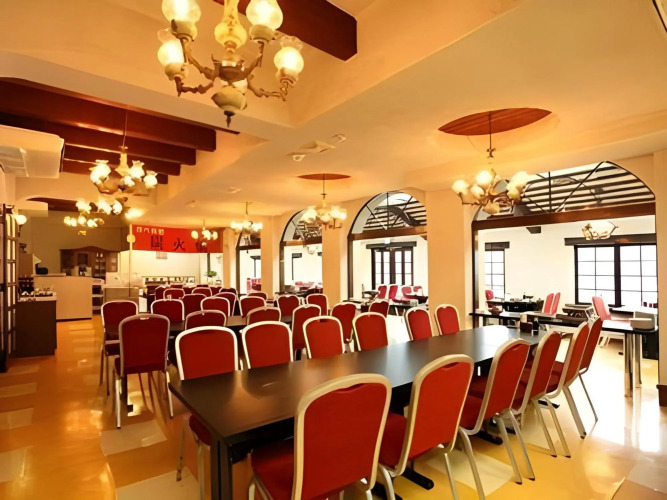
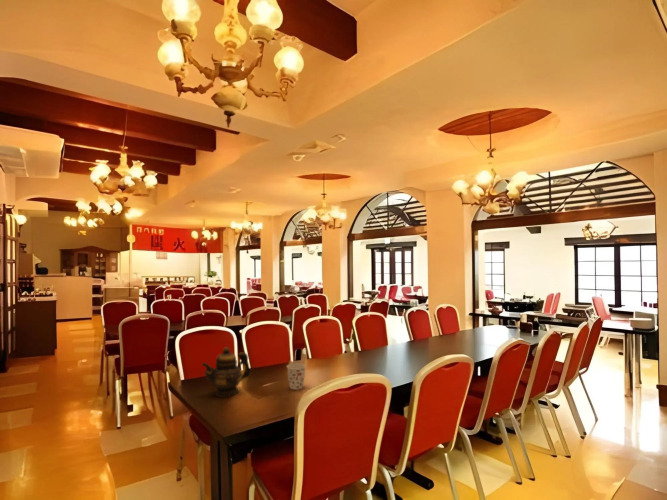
+ teapot [201,346,252,398]
+ cup [286,362,307,390]
